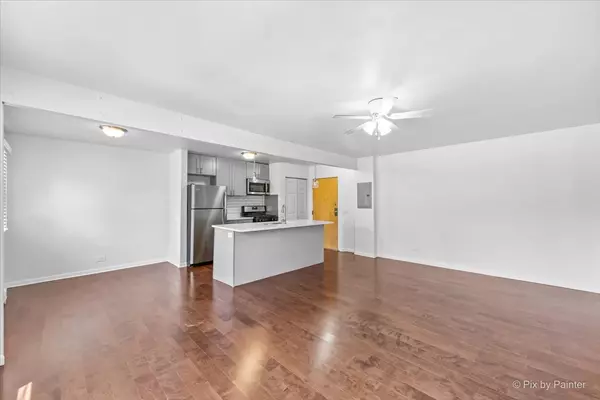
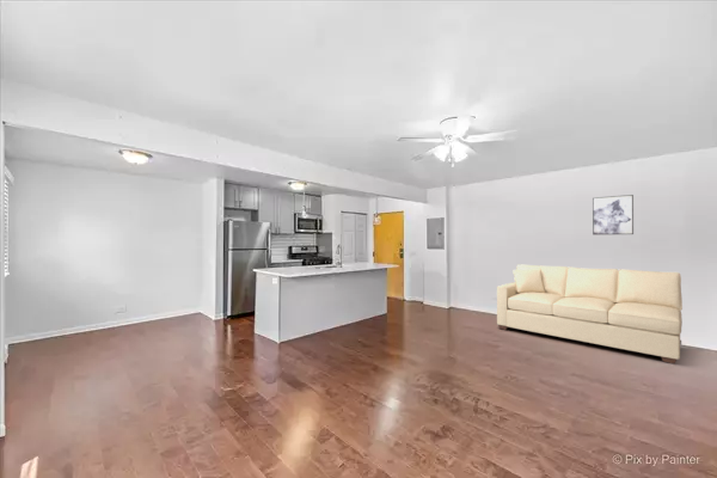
+ wall art [592,194,635,235]
+ sofa [496,263,684,364]
